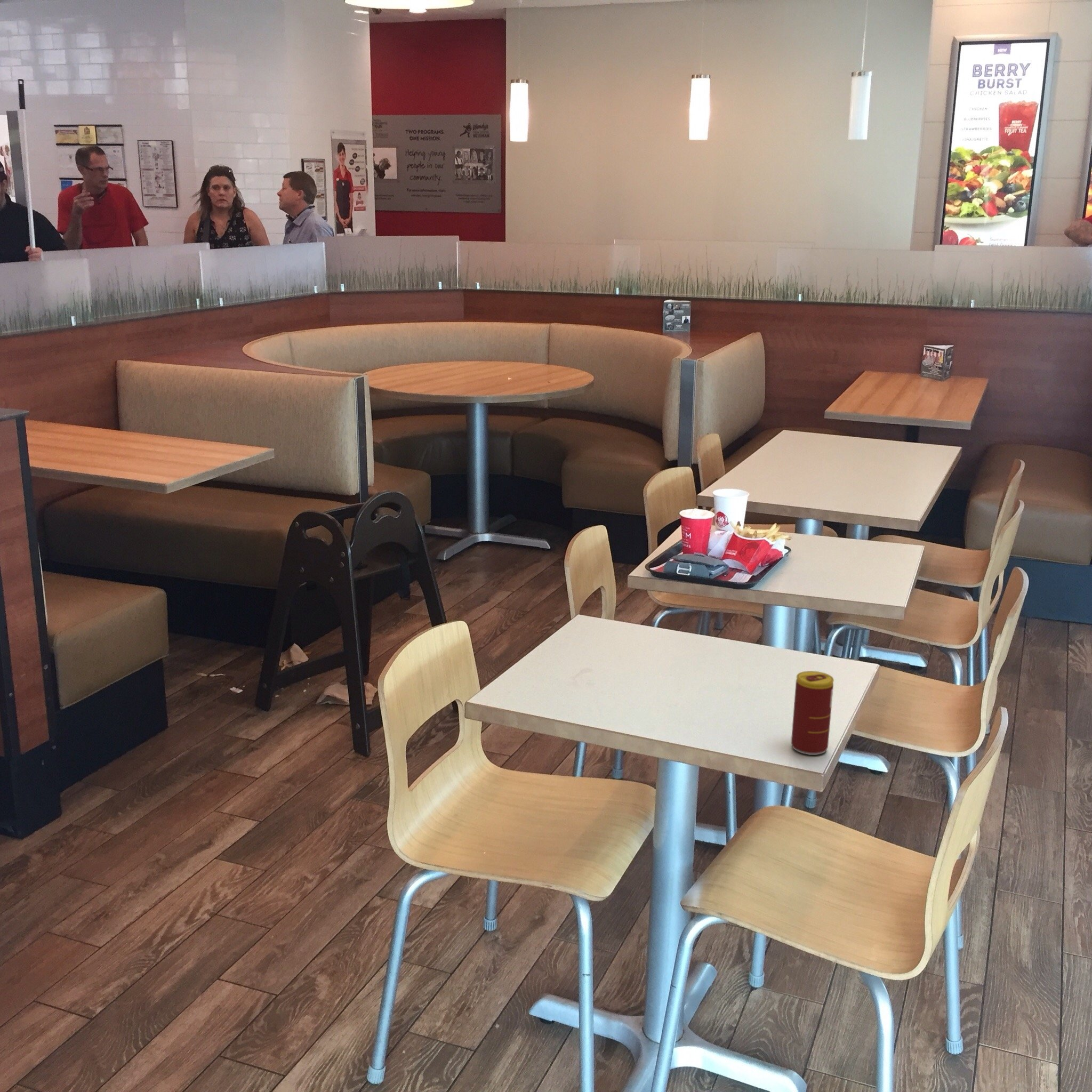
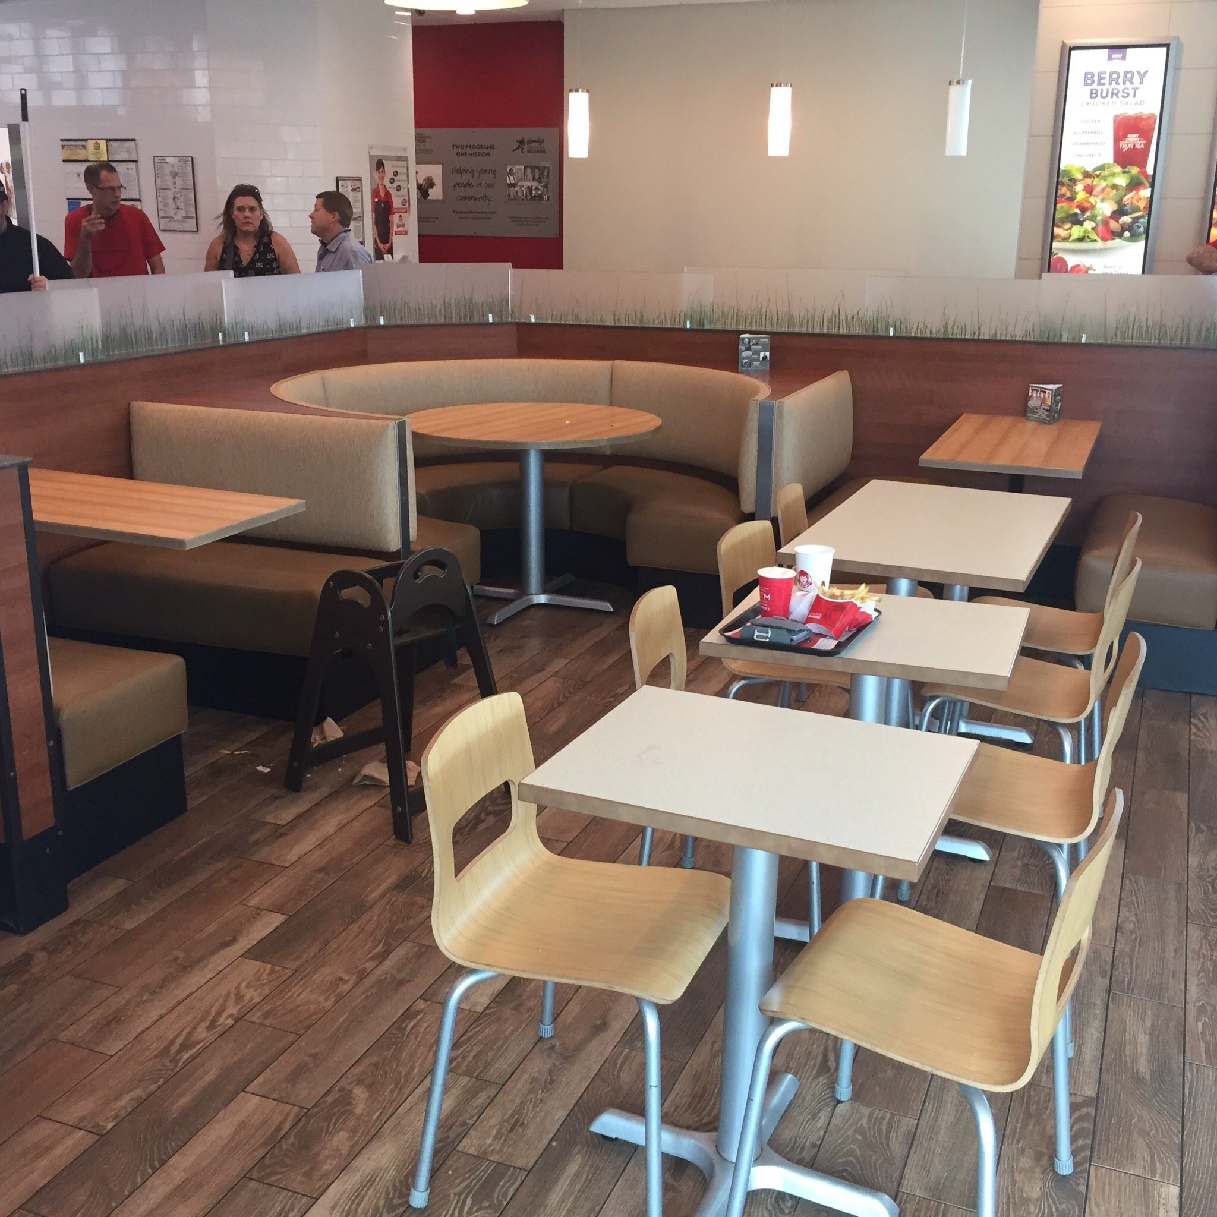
- beverage can [791,670,834,756]
